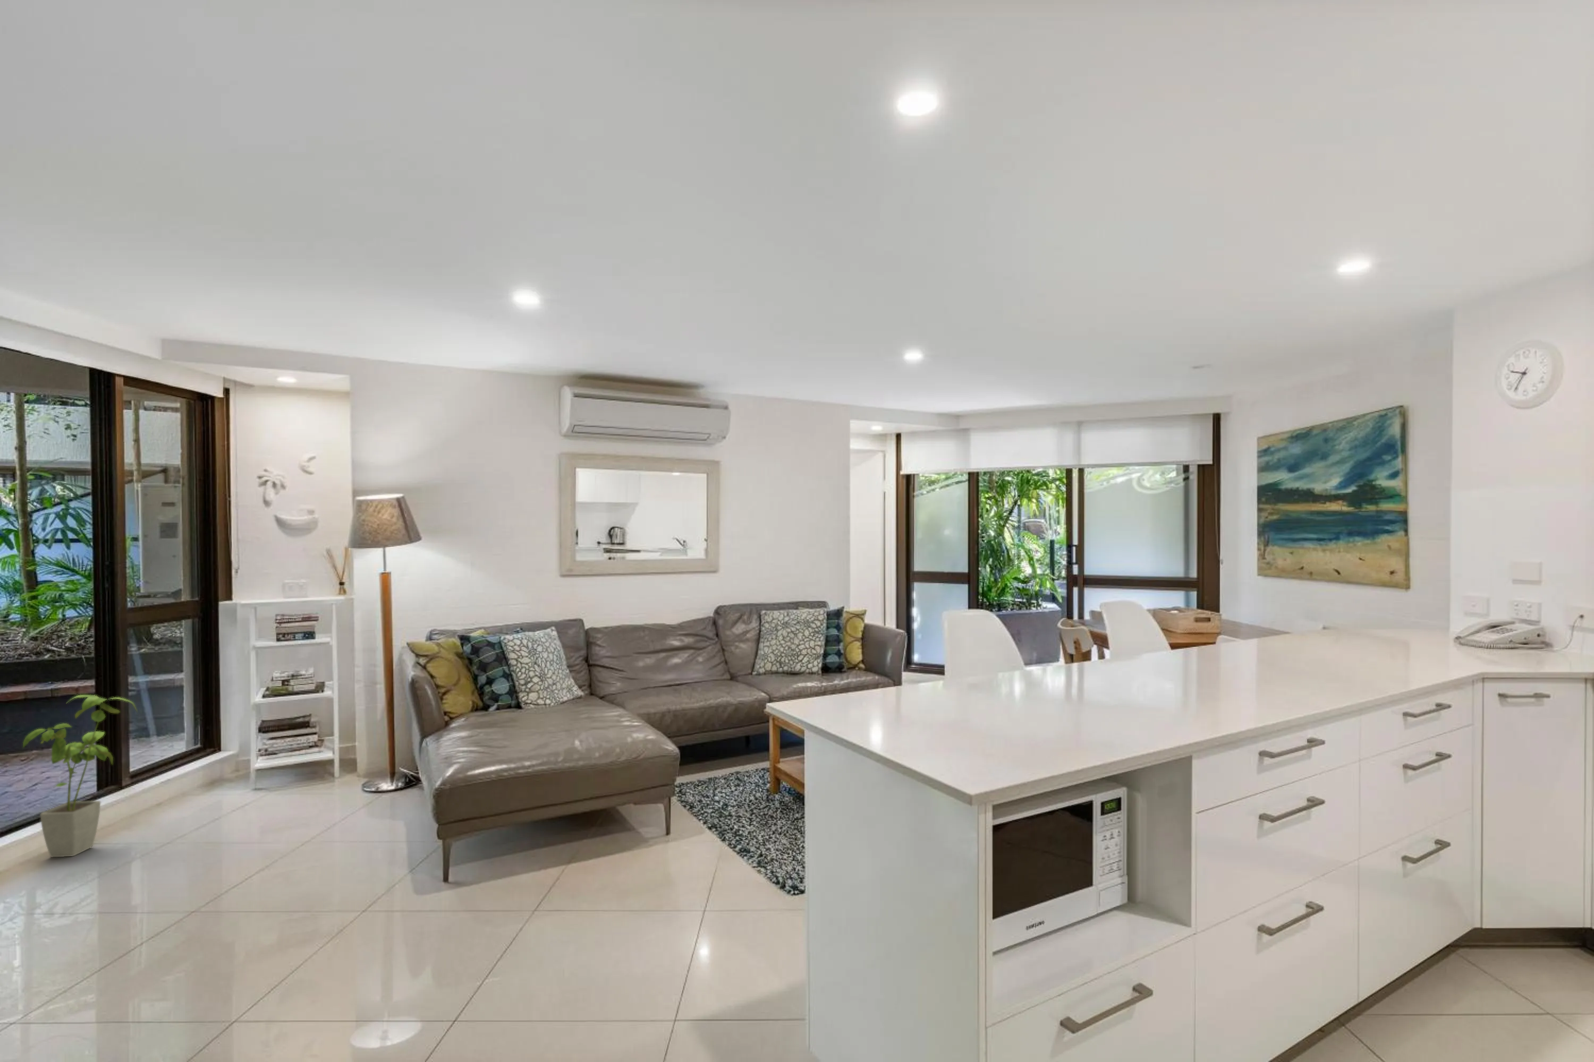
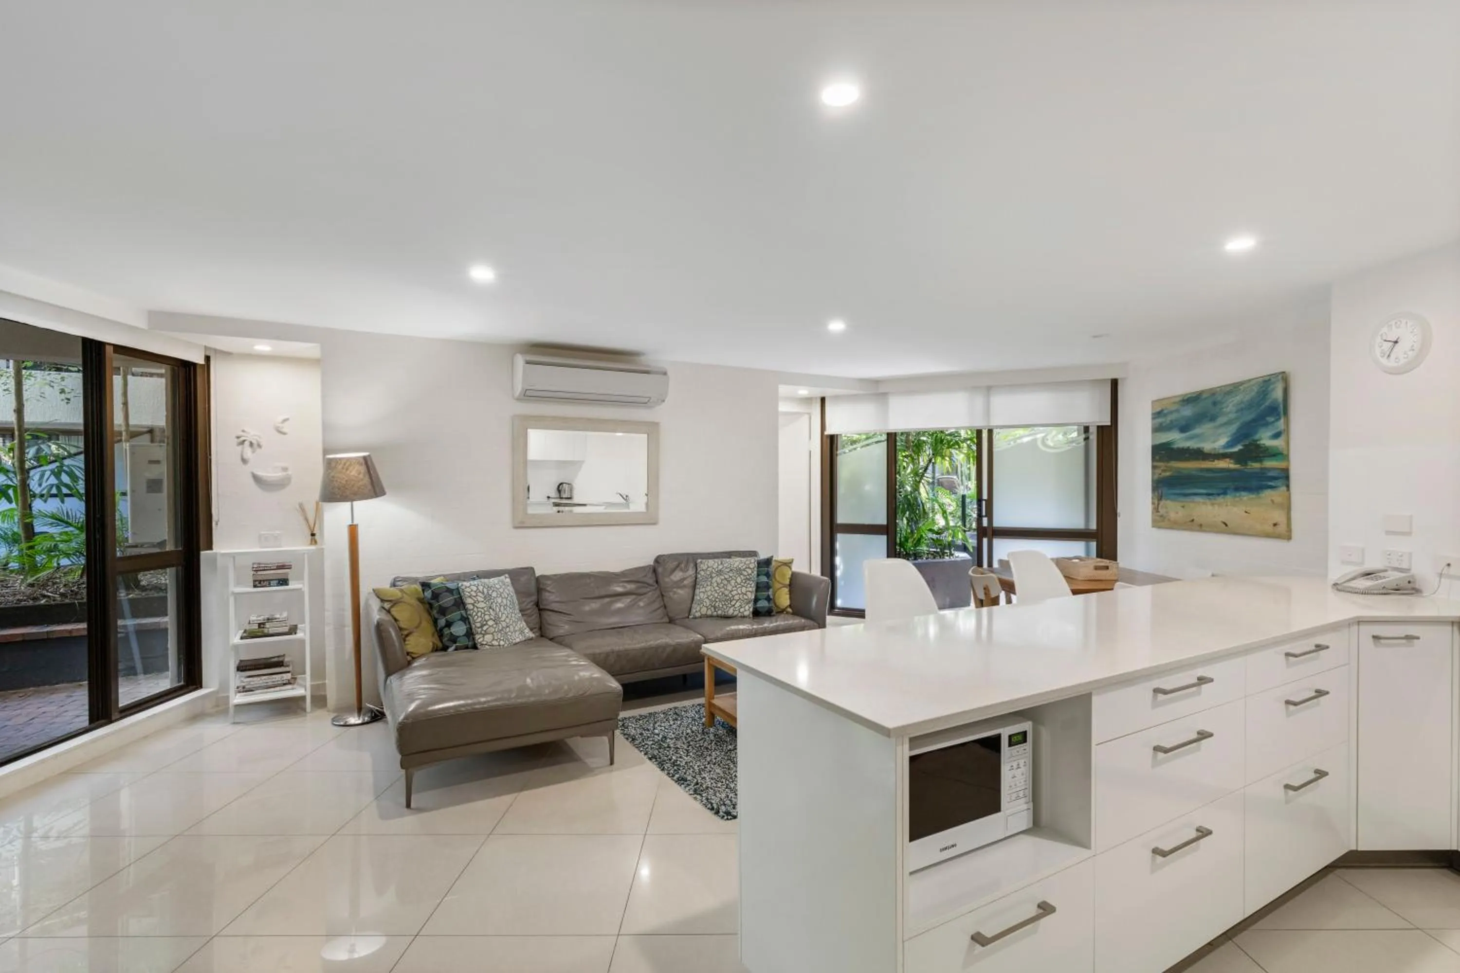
- house plant [23,695,139,858]
